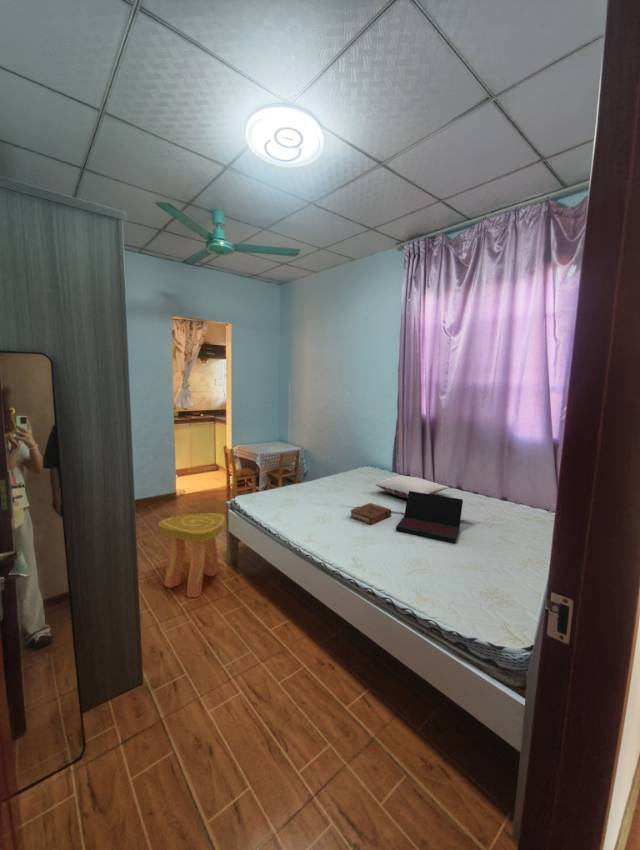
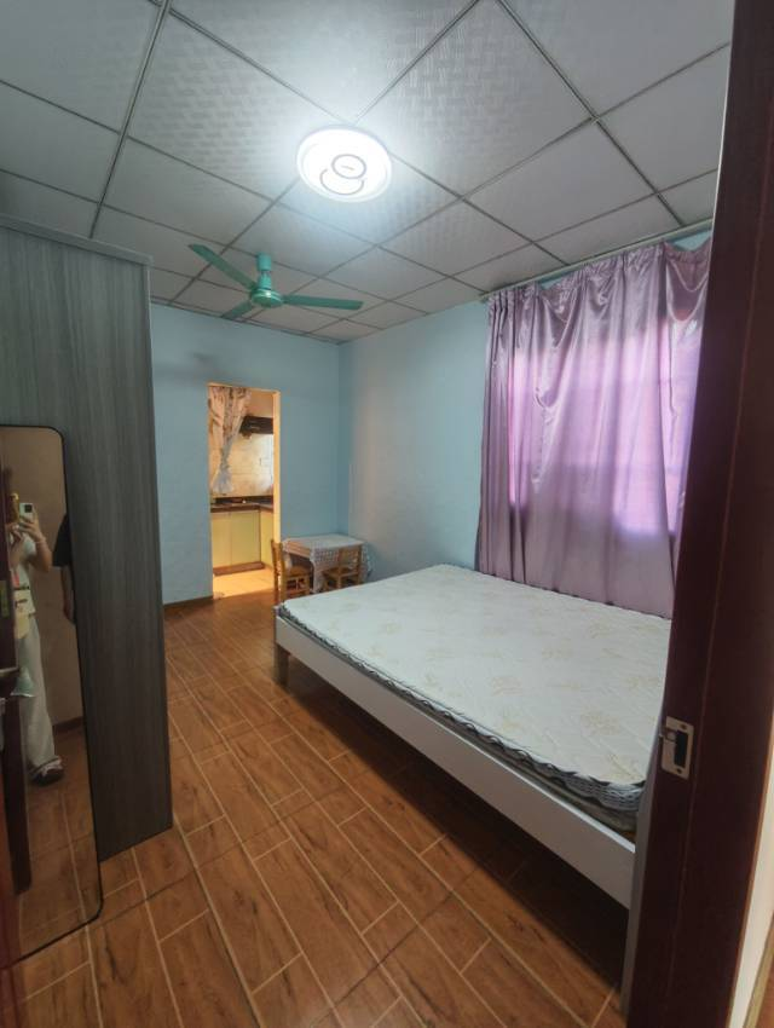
- stool [157,512,227,599]
- pillow [374,475,449,499]
- book [349,502,392,526]
- laptop [395,491,464,544]
